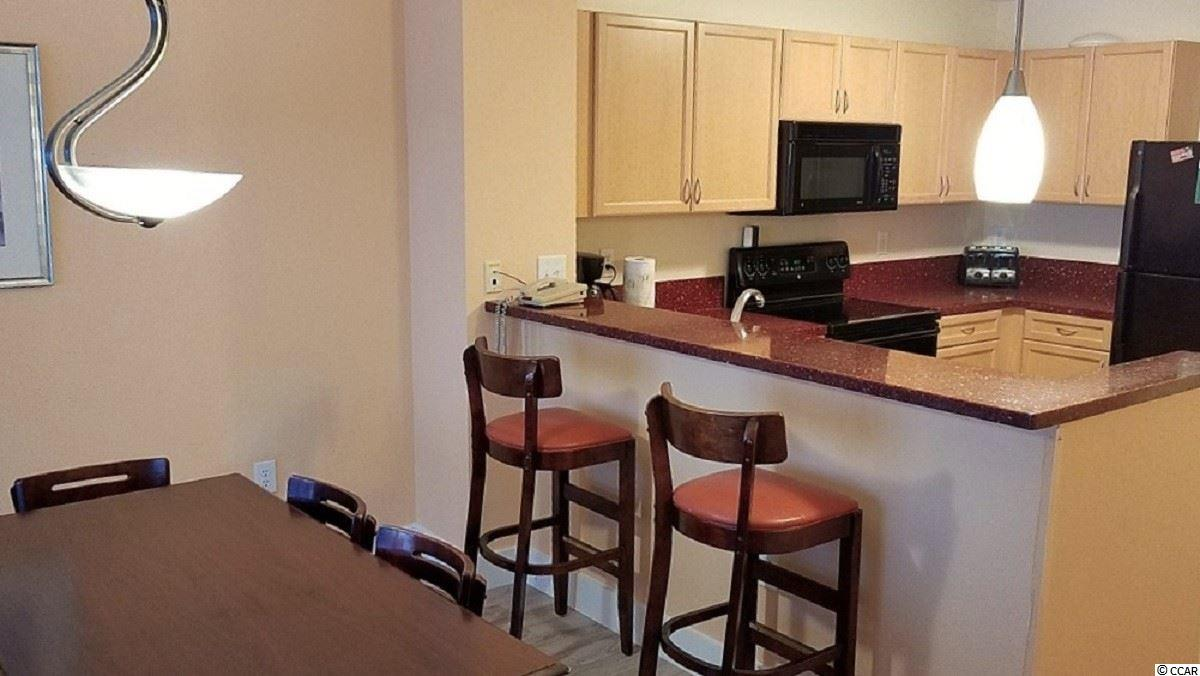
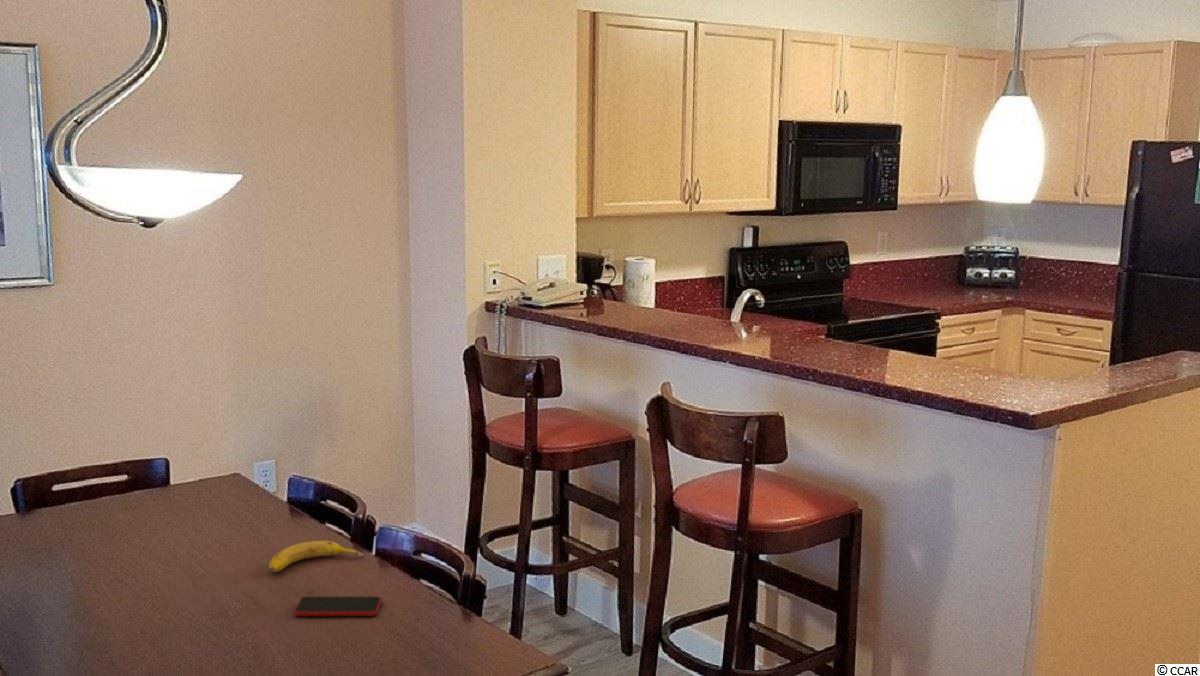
+ smartphone [293,596,383,617]
+ fruit [268,540,365,573]
